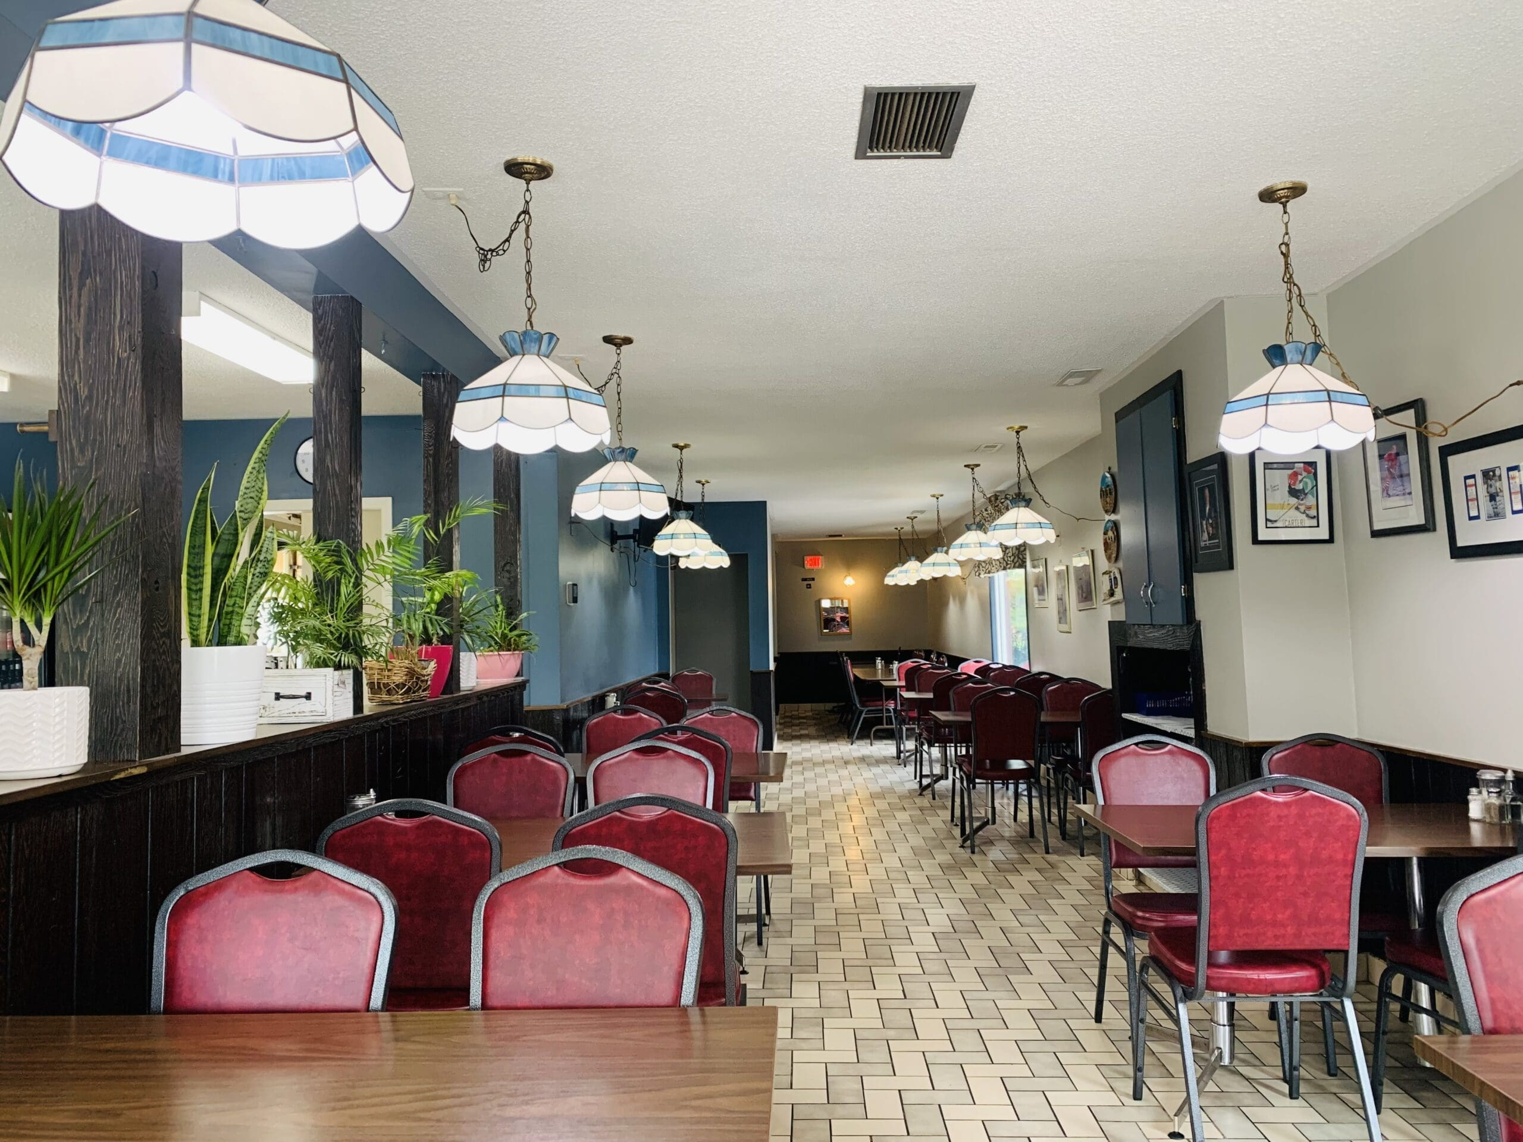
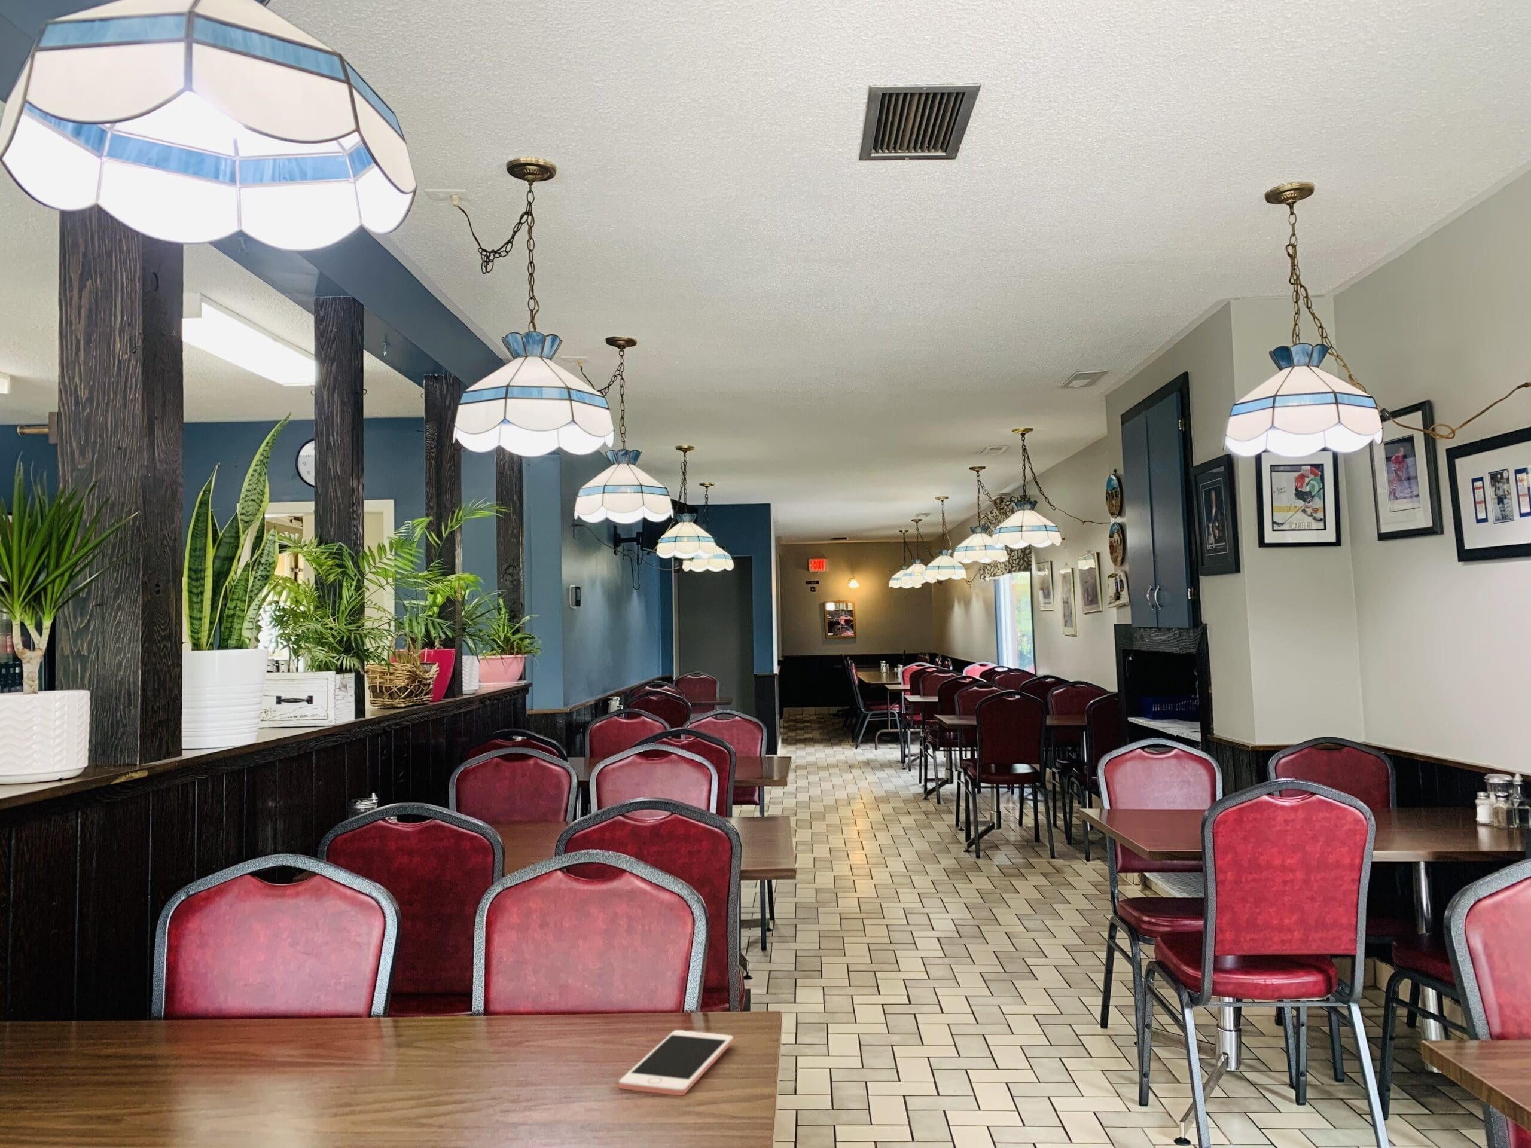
+ cell phone [618,1030,734,1096]
